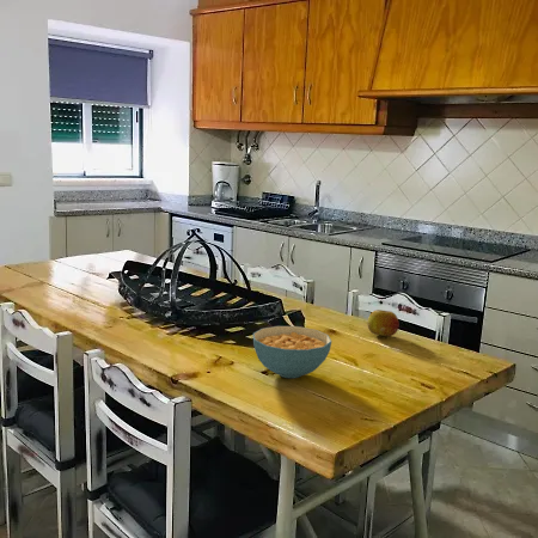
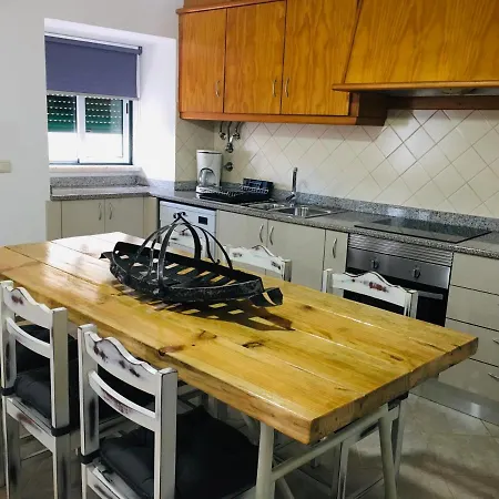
- cereal bowl [252,325,332,379]
- fruit [366,308,401,337]
